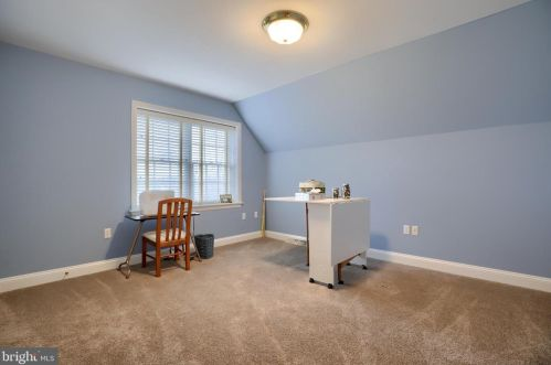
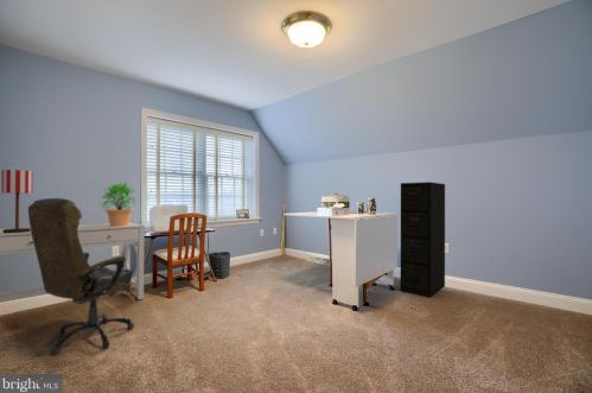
+ potted plant [97,180,140,226]
+ desk [0,222,146,304]
+ table lamp [0,169,34,233]
+ filing cabinet [400,180,446,298]
+ office chair [27,197,135,355]
